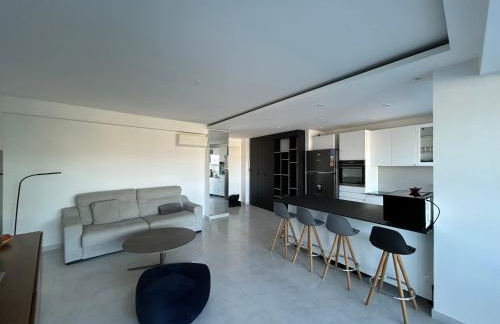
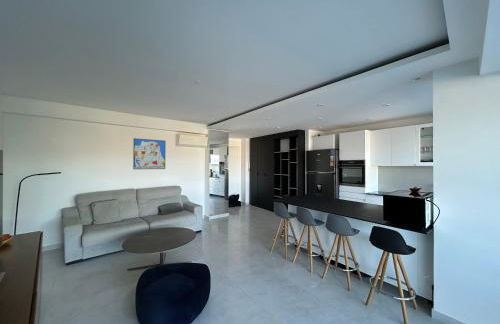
+ wall art [132,137,167,170]
